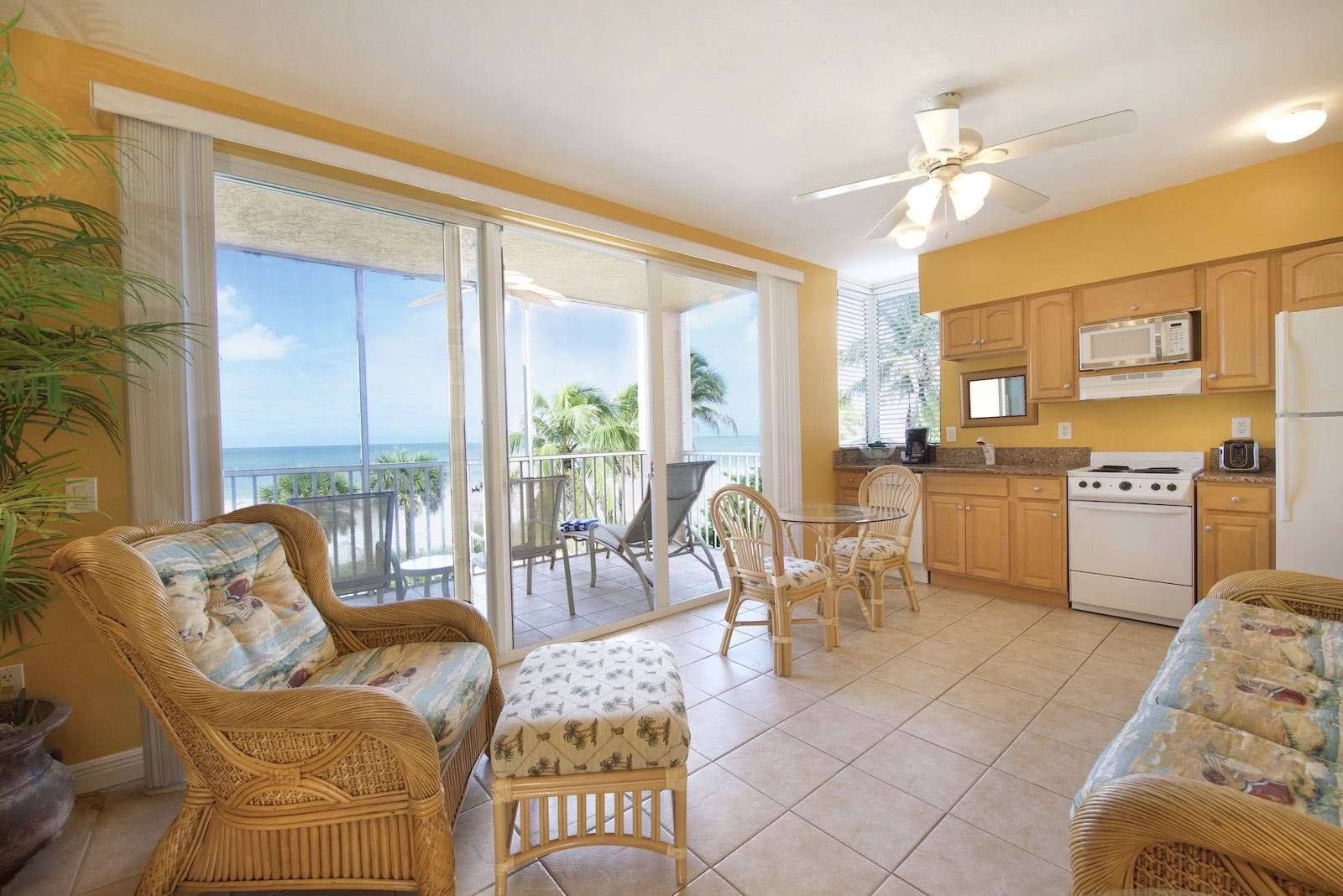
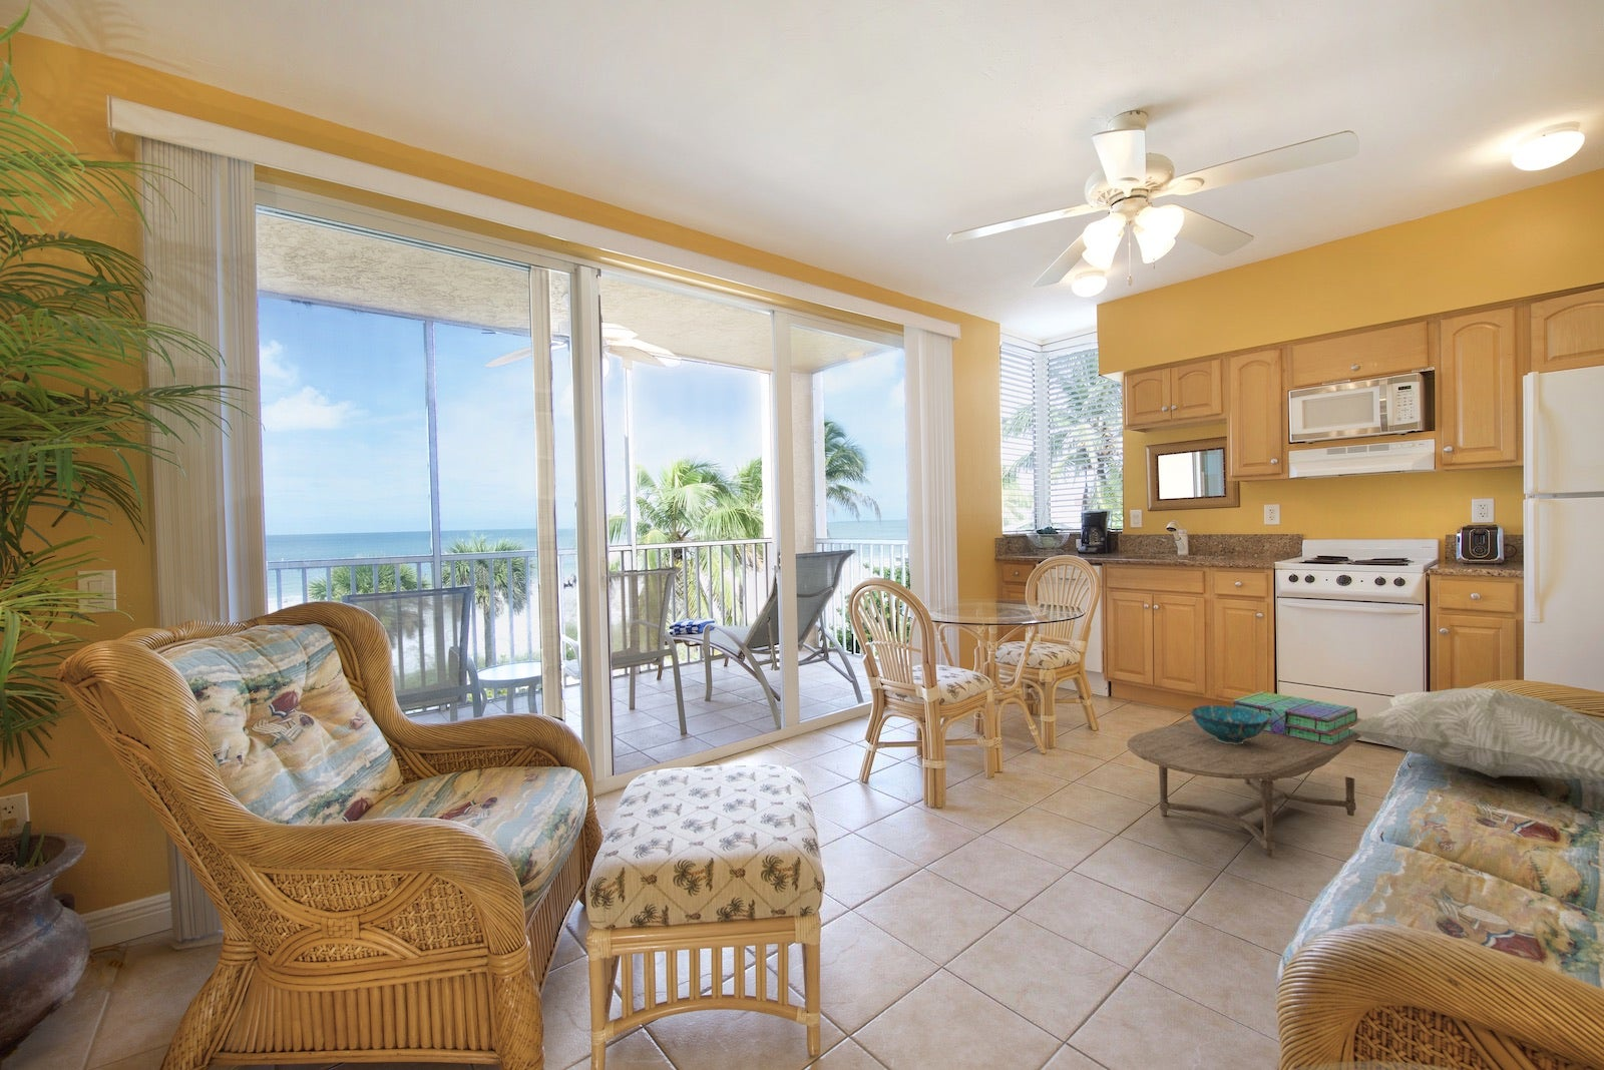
+ decorative bowl [1190,705,1270,744]
+ coffee table [1126,718,1363,857]
+ stack of books [1231,690,1359,745]
+ decorative pillow [1348,688,1604,782]
